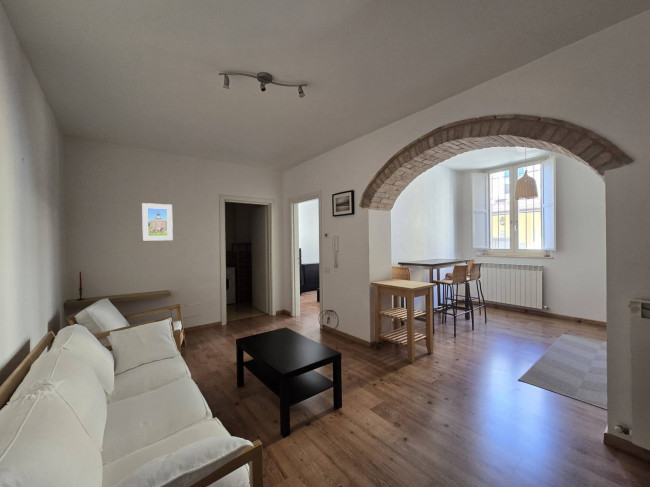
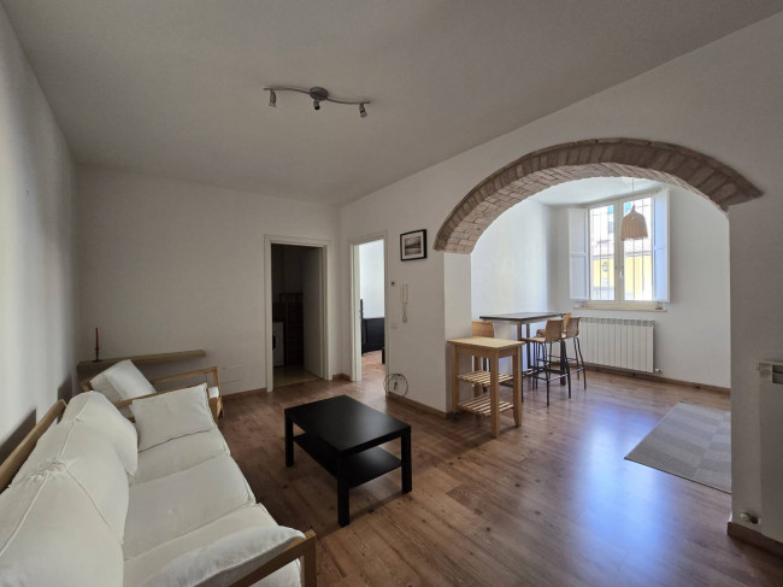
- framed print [141,202,174,241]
